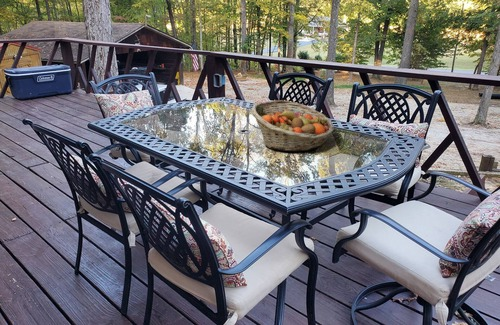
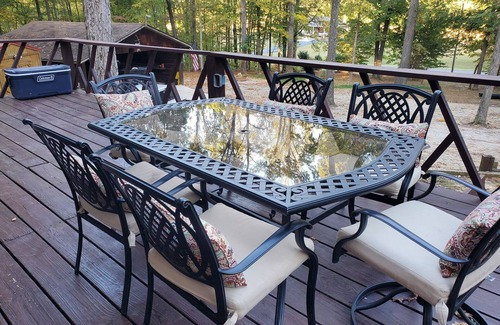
- fruit basket [251,100,335,152]
